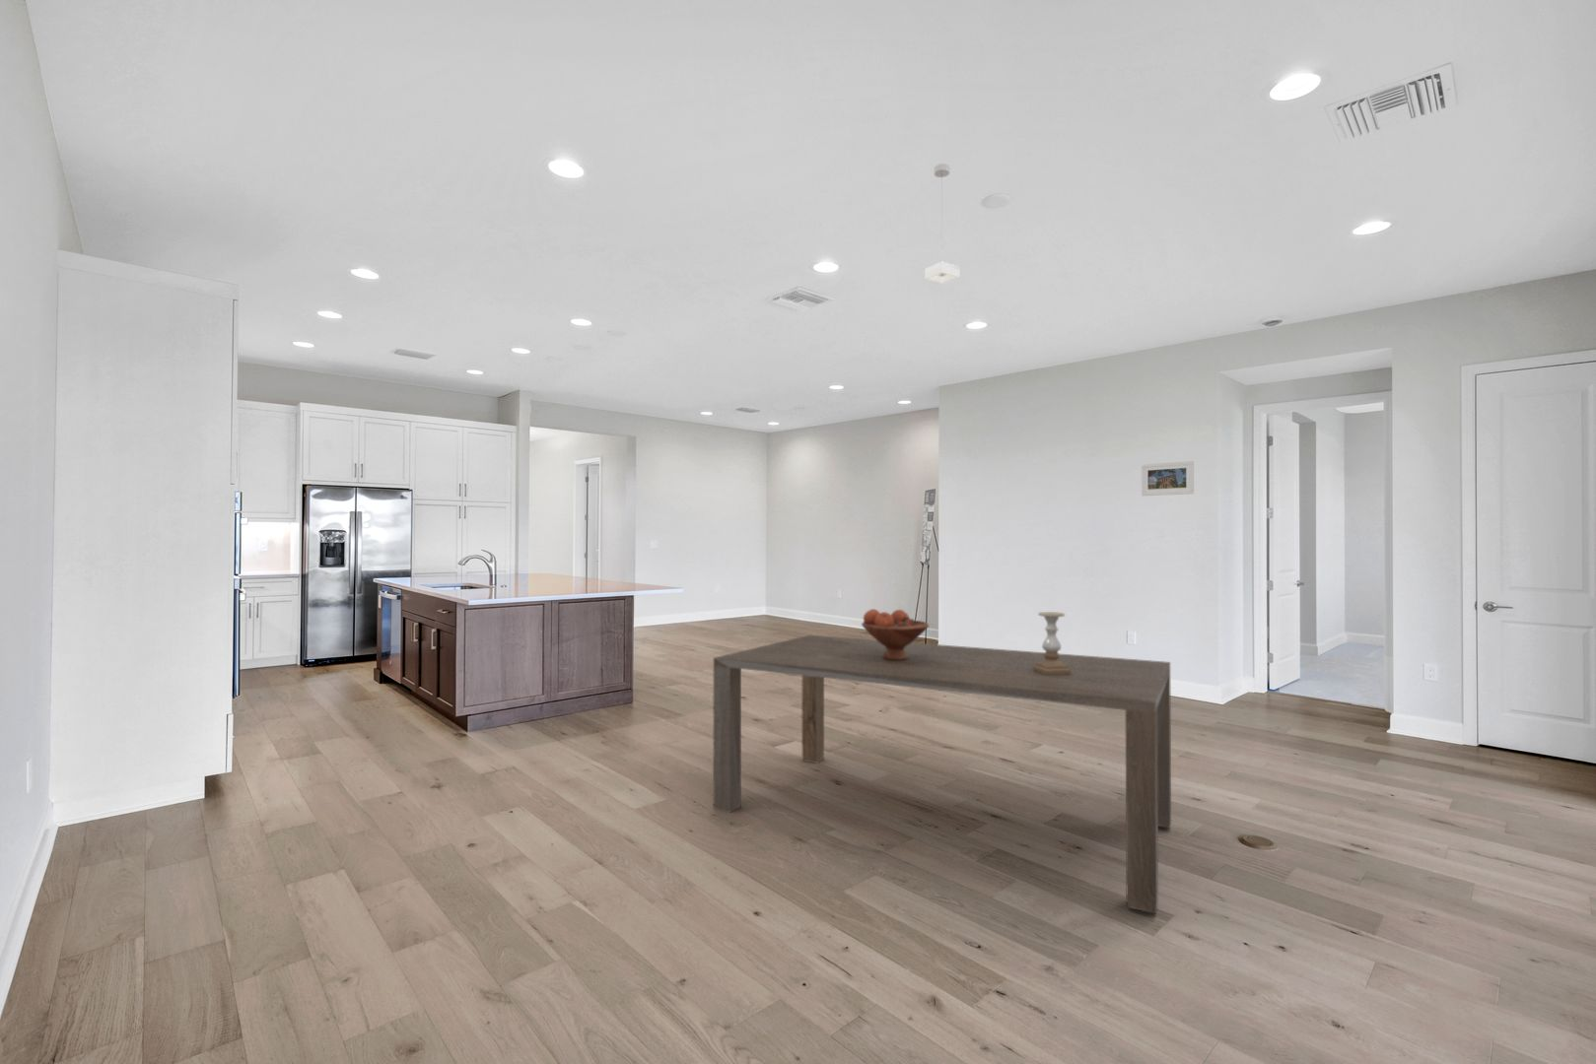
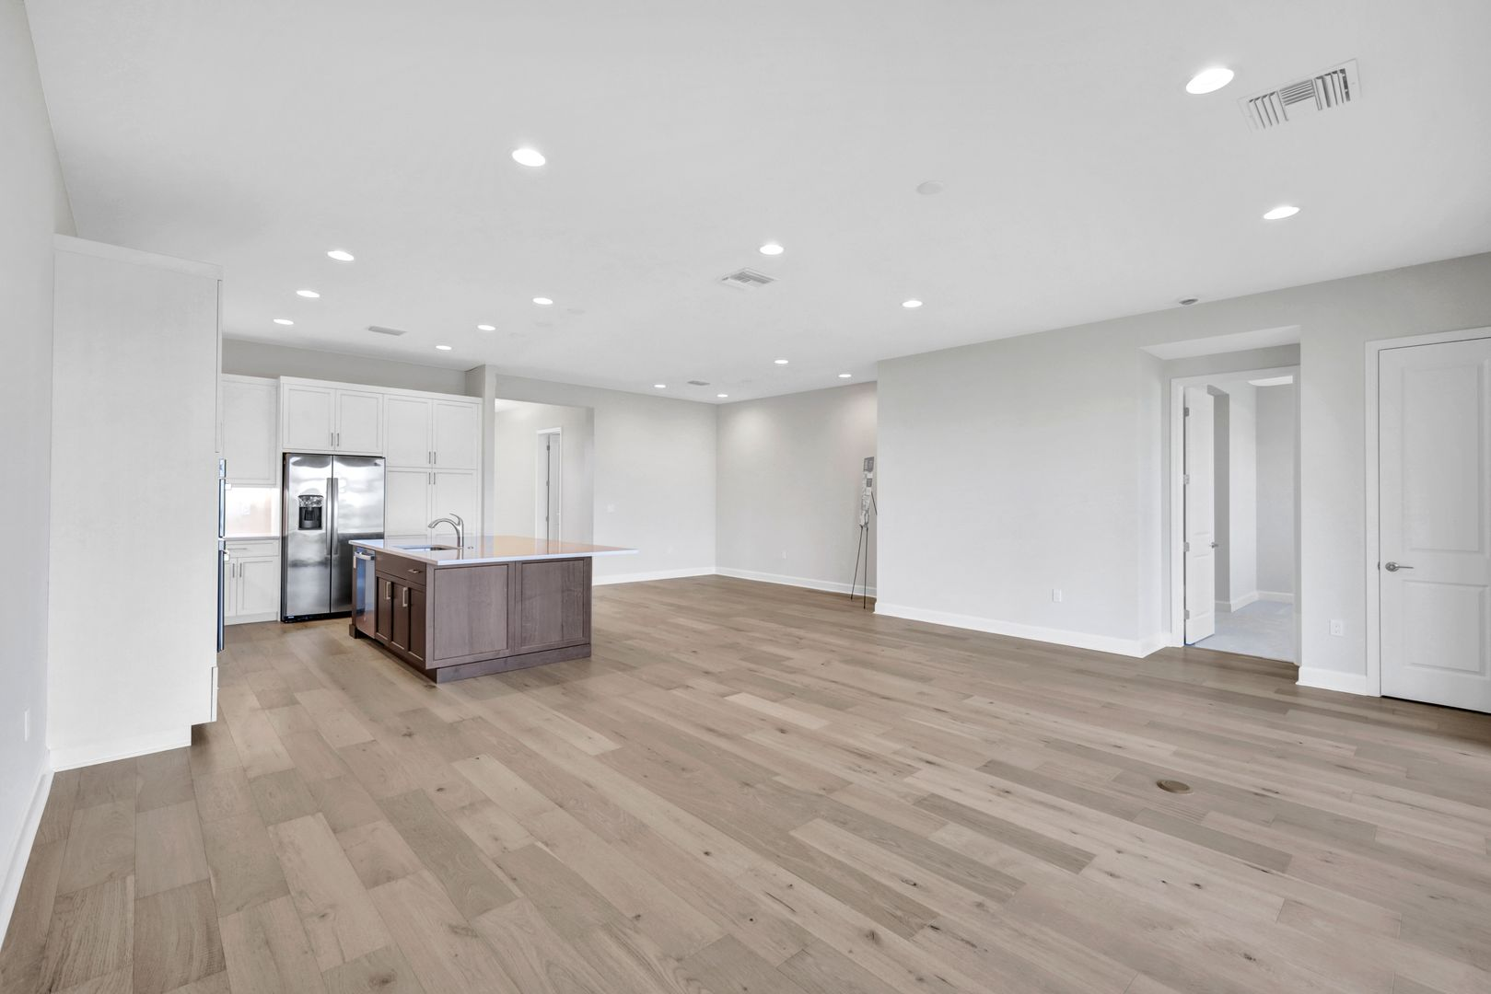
- pendant lamp [923,163,960,285]
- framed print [1141,460,1194,496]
- dining table [713,634,1172,916]
- candle holder [1033,610,1071,674]
- fruit bowl [860,608,929,660]
